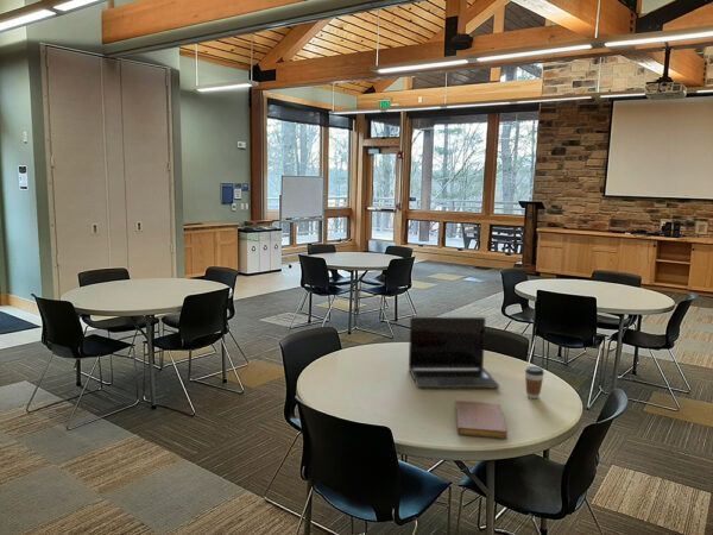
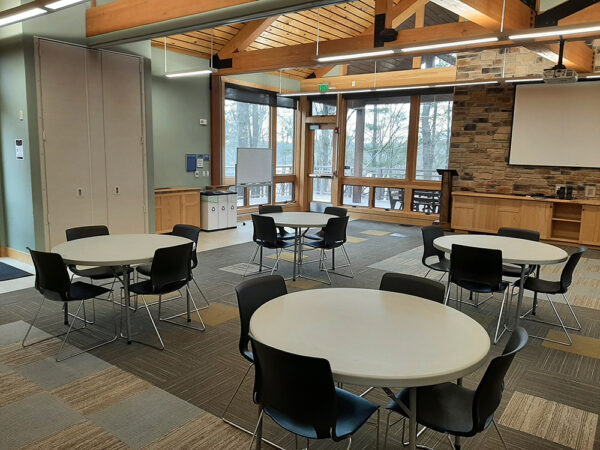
- laptop [408,316,500,389]
- notebook [454,399,509,440]
- coffee cup [524,365,545,399]
